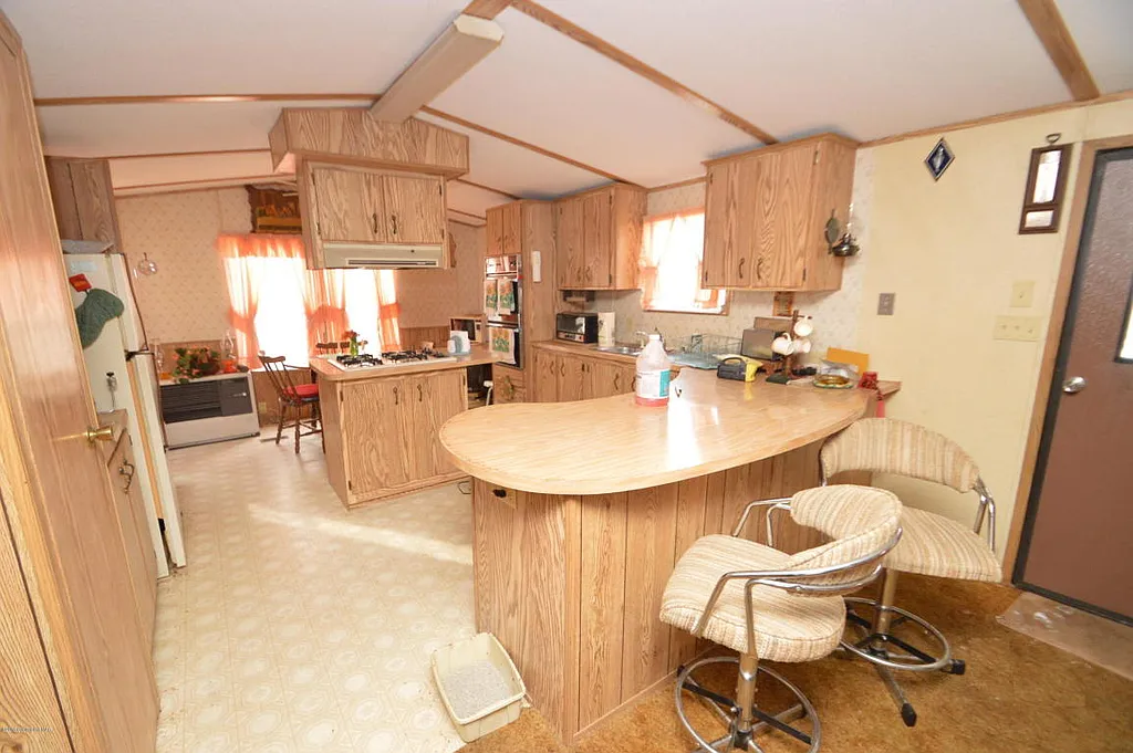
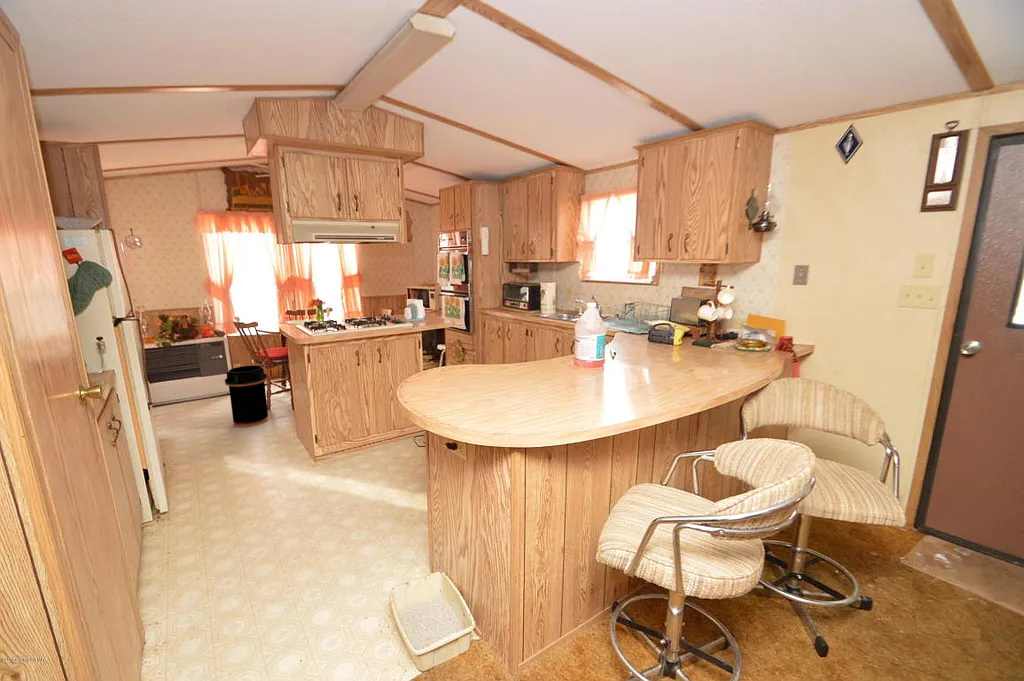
+ trash can [224,365,270,428]
